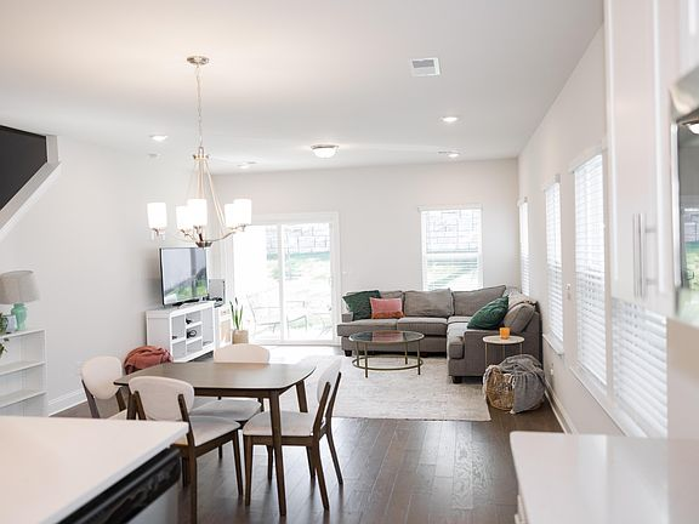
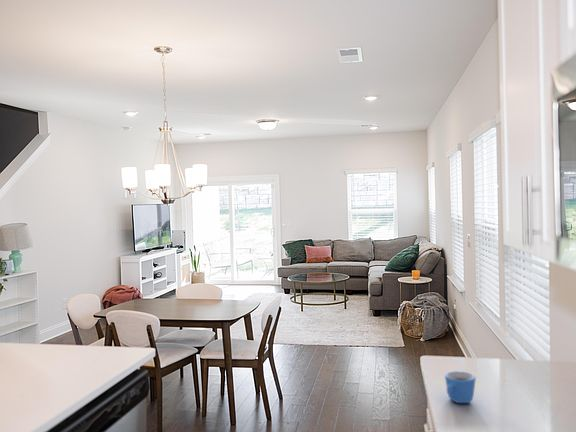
+ mug [444,370,477,404]
